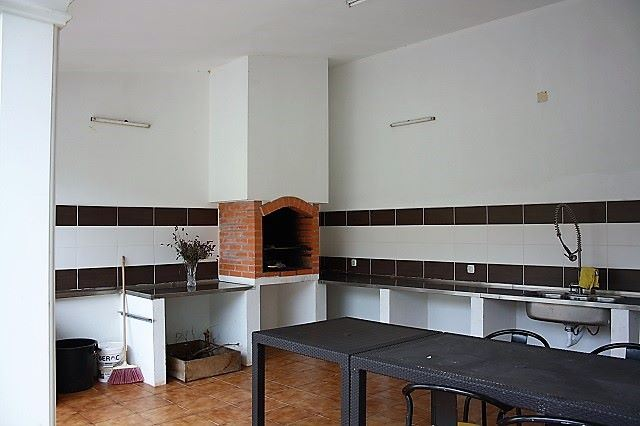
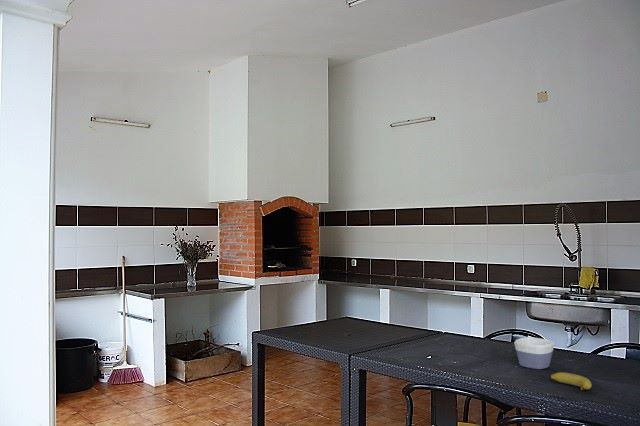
+ banana [550,371,593,391]
+ bowl [513,336,556,370]
